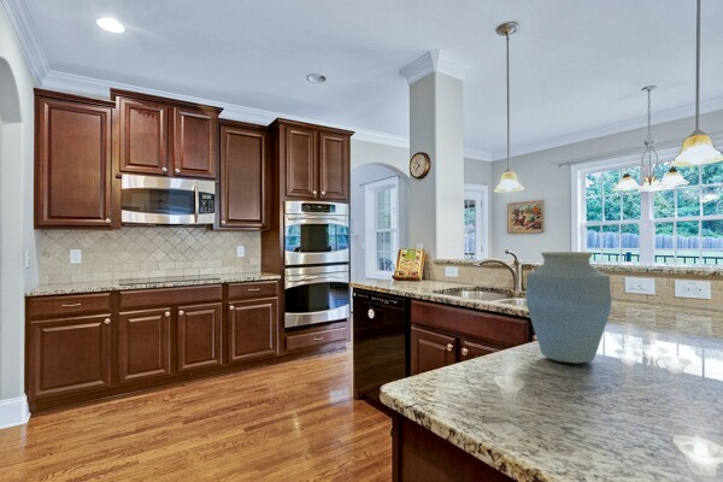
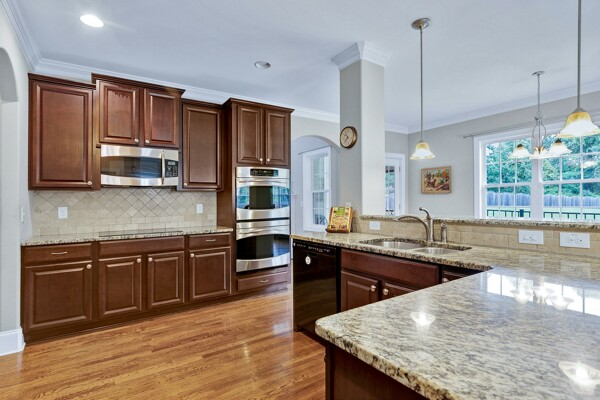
- vase [524,251,612,364]
